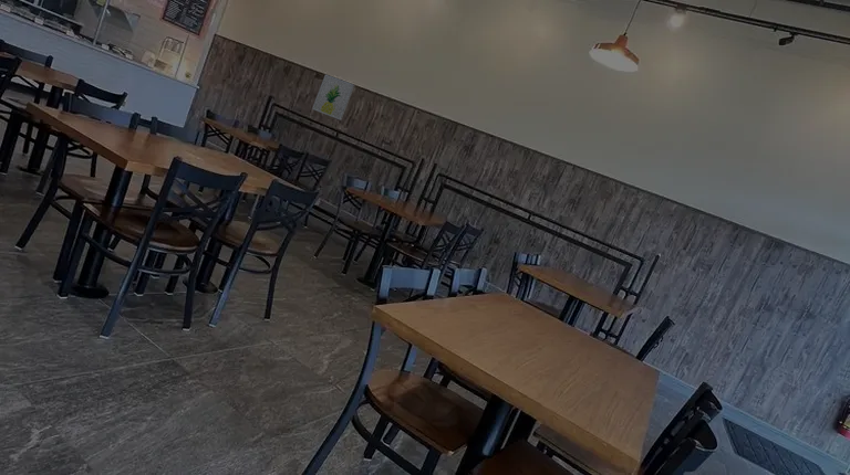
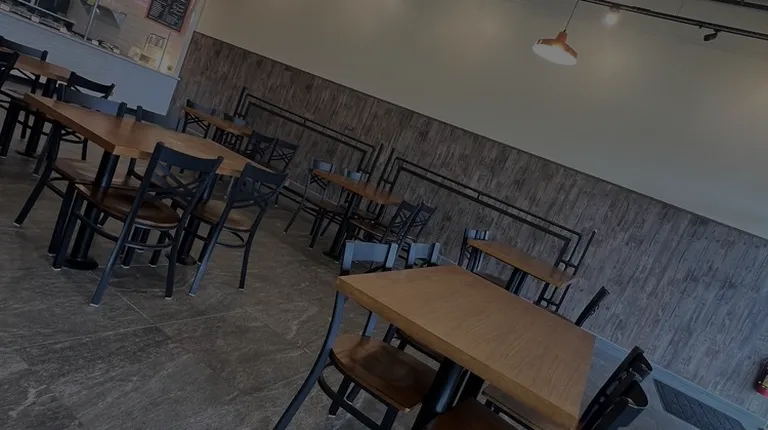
- wall art [311,74,356,122]
